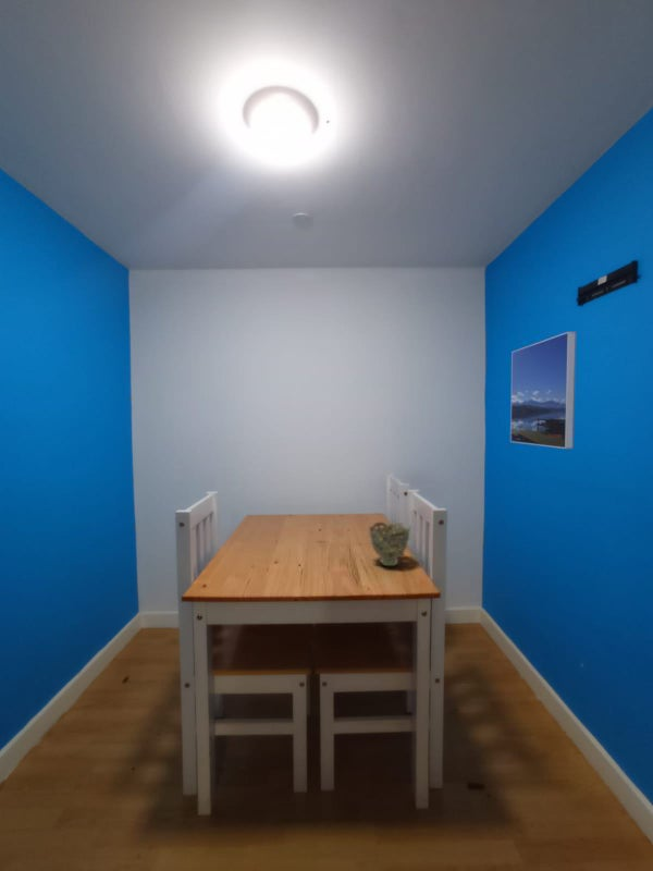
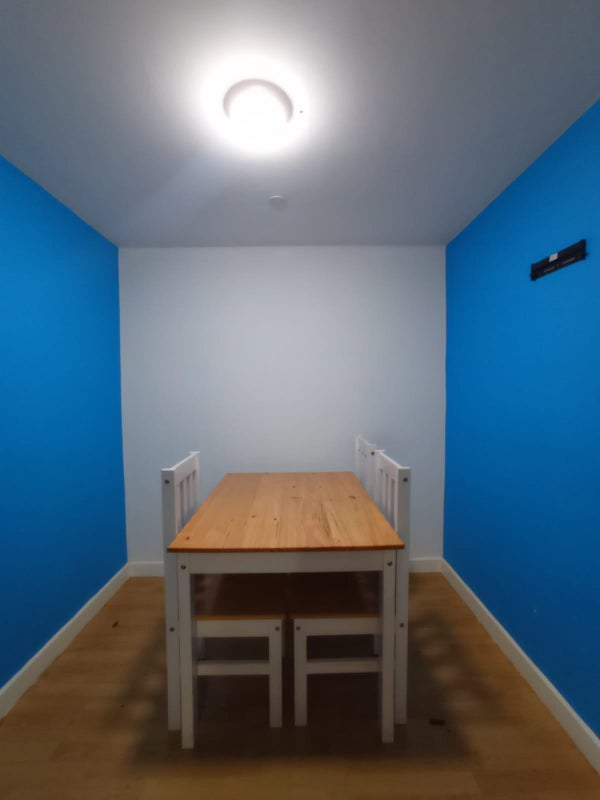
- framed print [509,331,577,450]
- decorative bowl [368,522,411,567]
